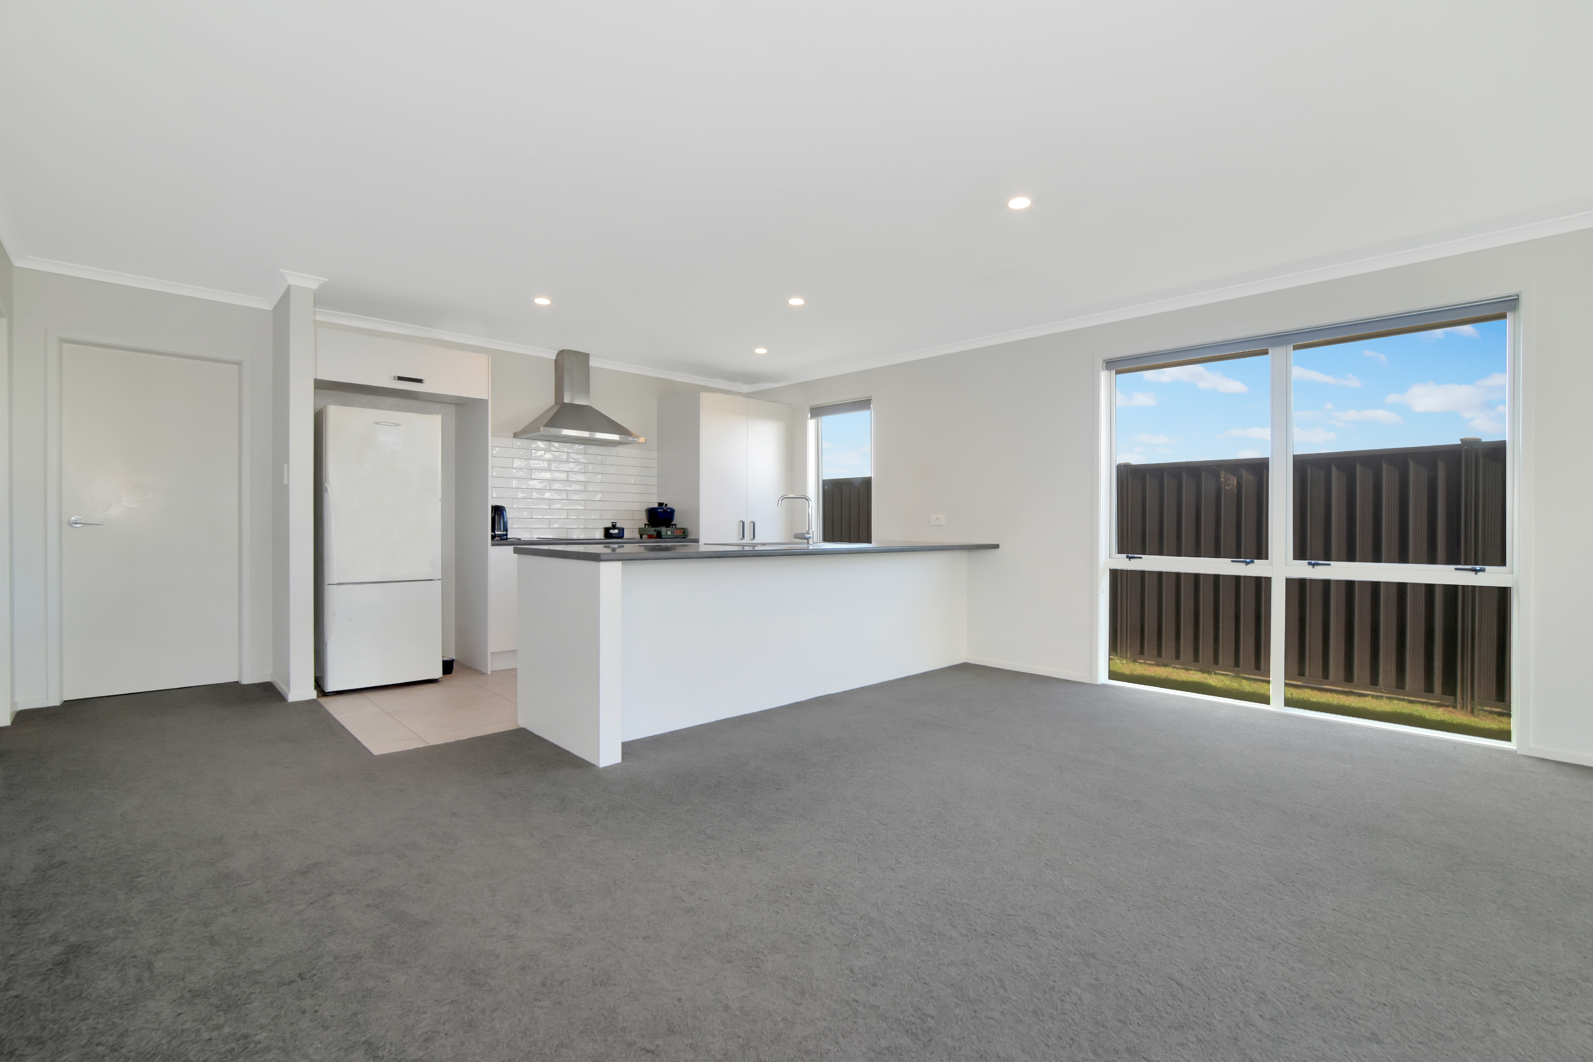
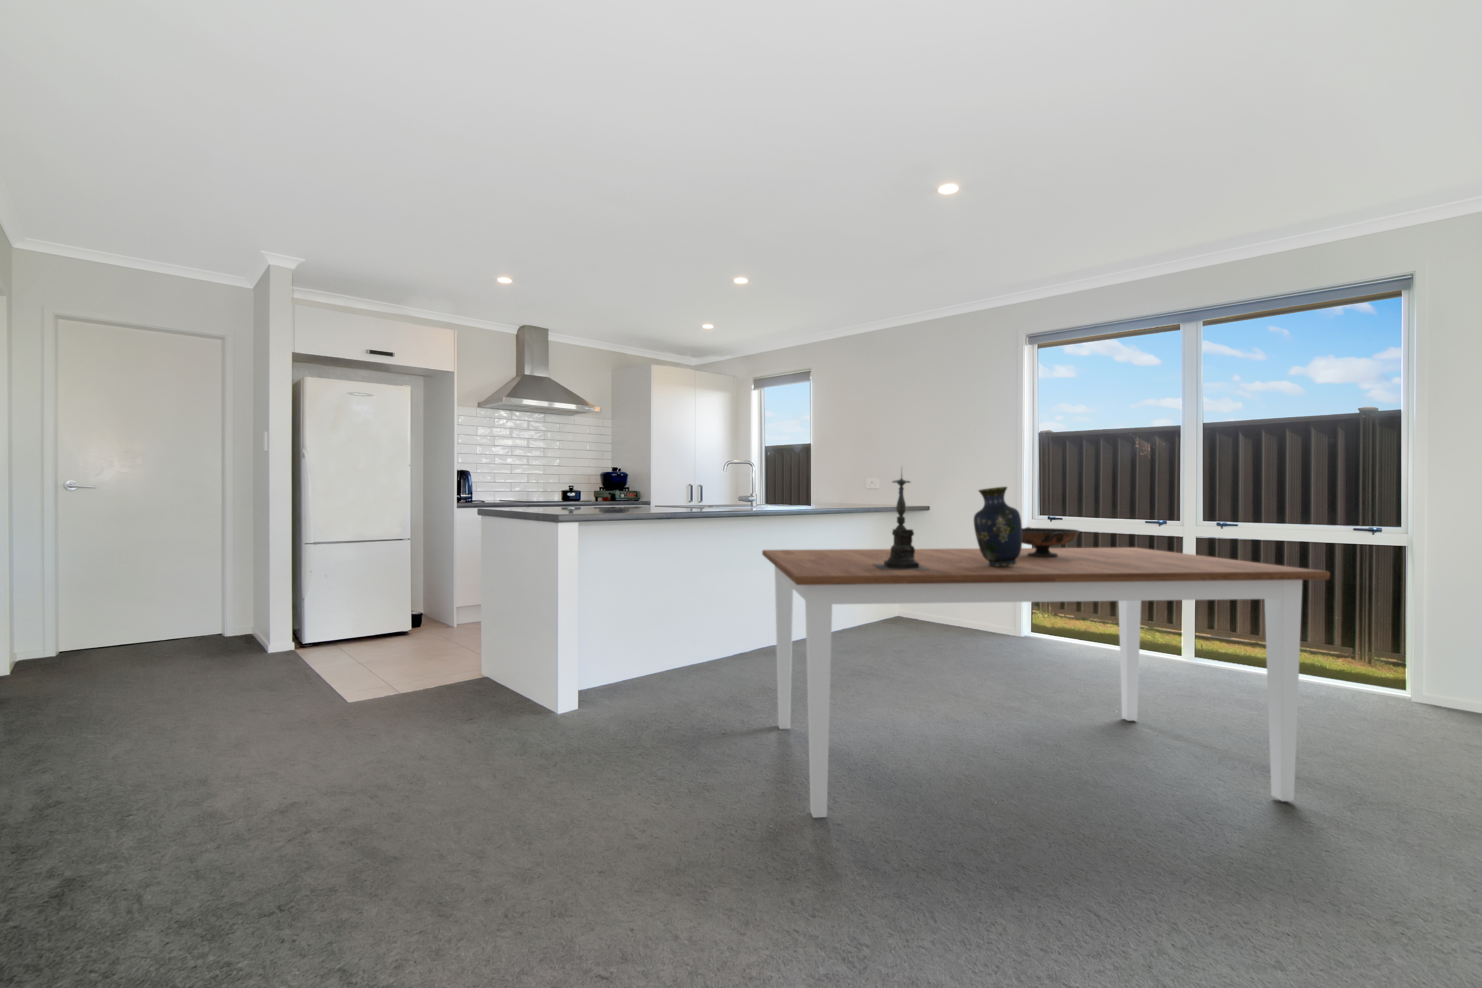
+ dining table [762,547,1331,818]
+ vase [974,486,1022,567]
+ candle holder [873,466,930,570]
+ decorative bowl [1022,527,1080,558]
